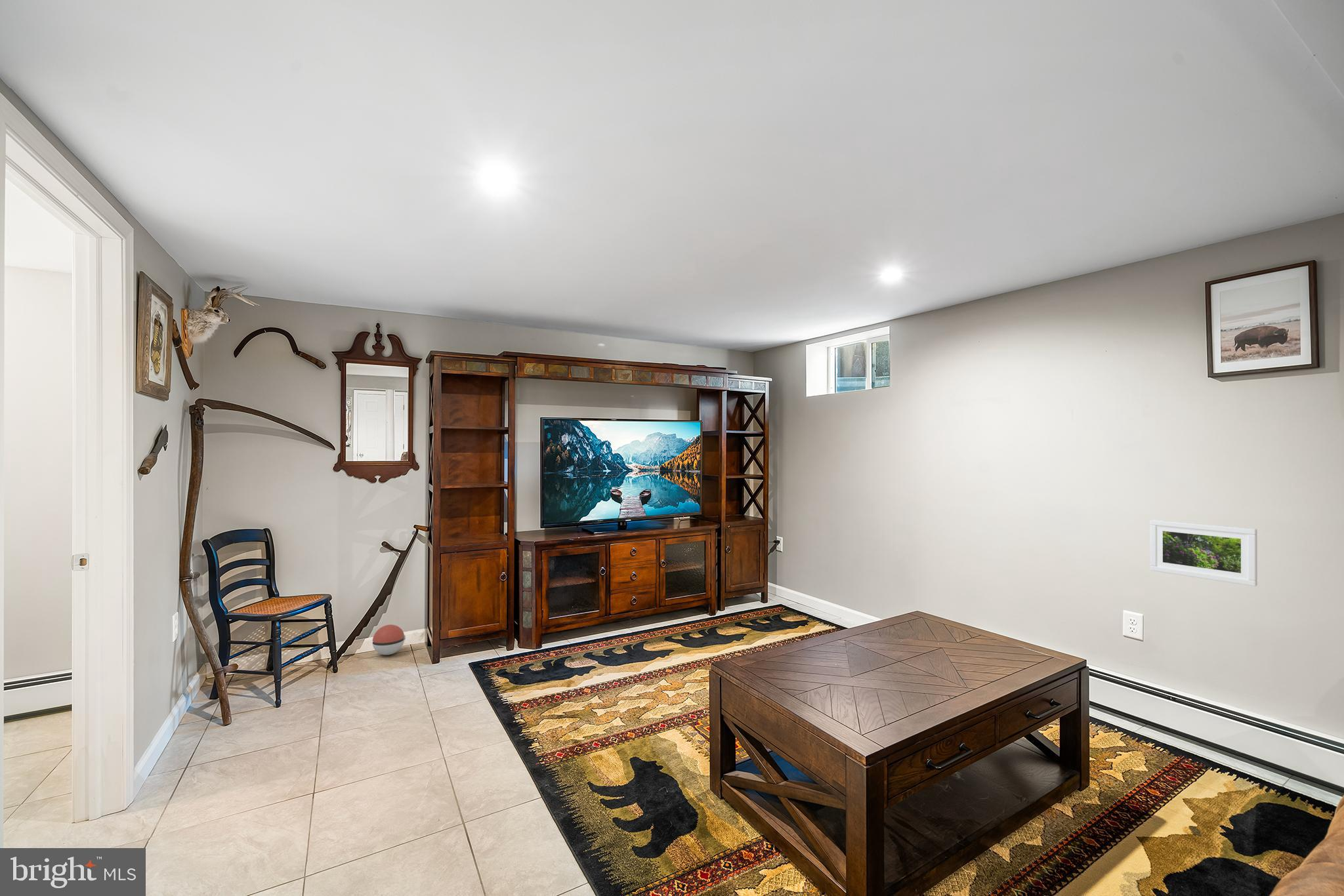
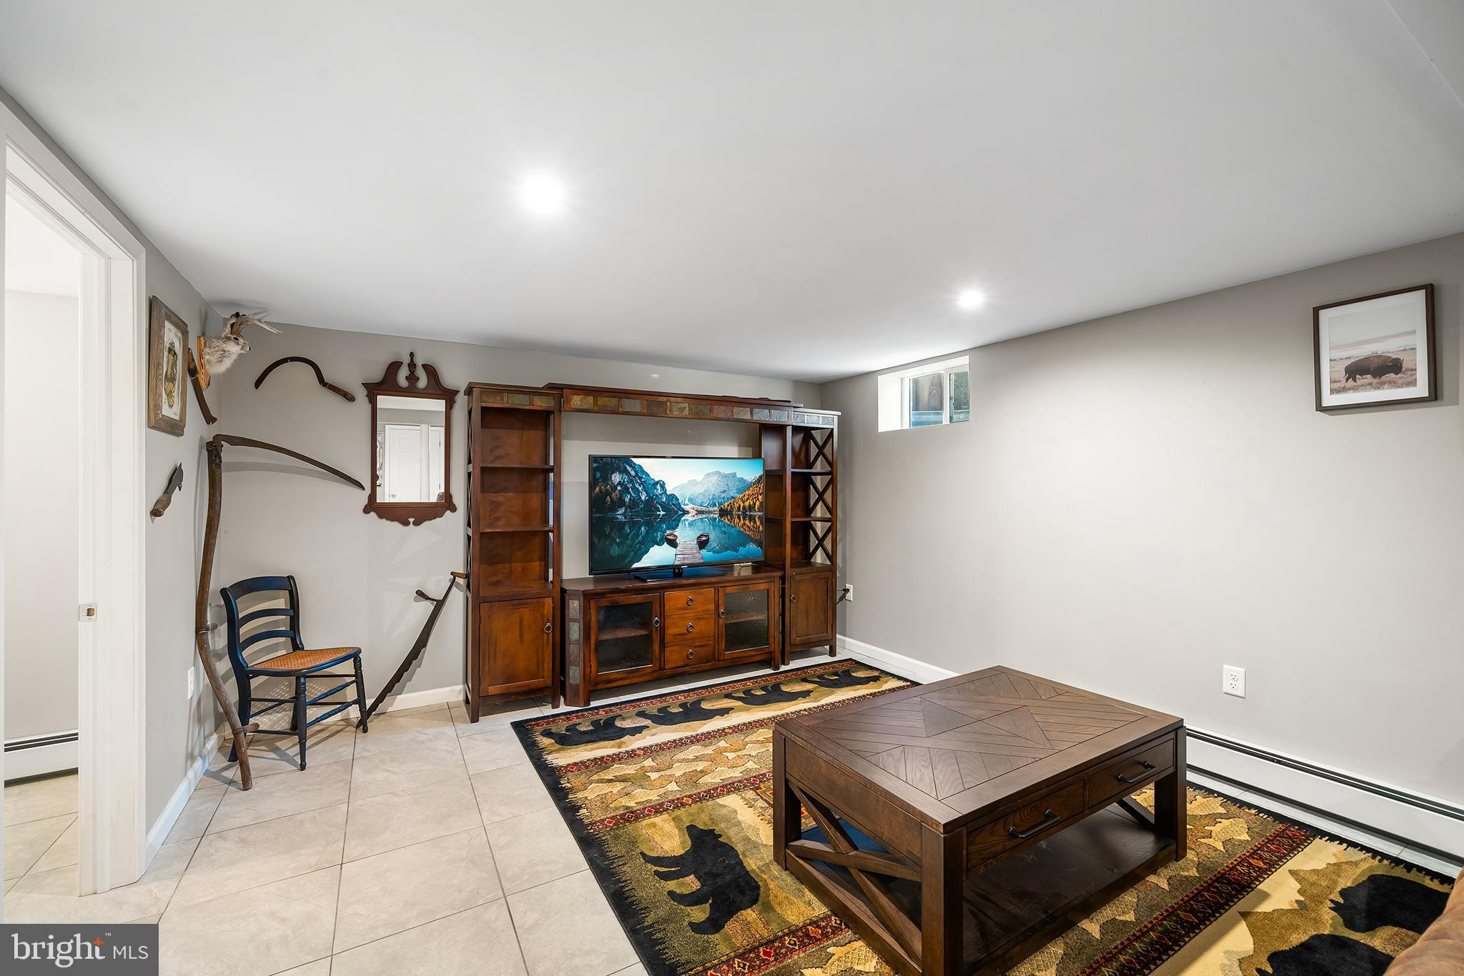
- ball [372,624,406,656]
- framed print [1150,519,1258,587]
